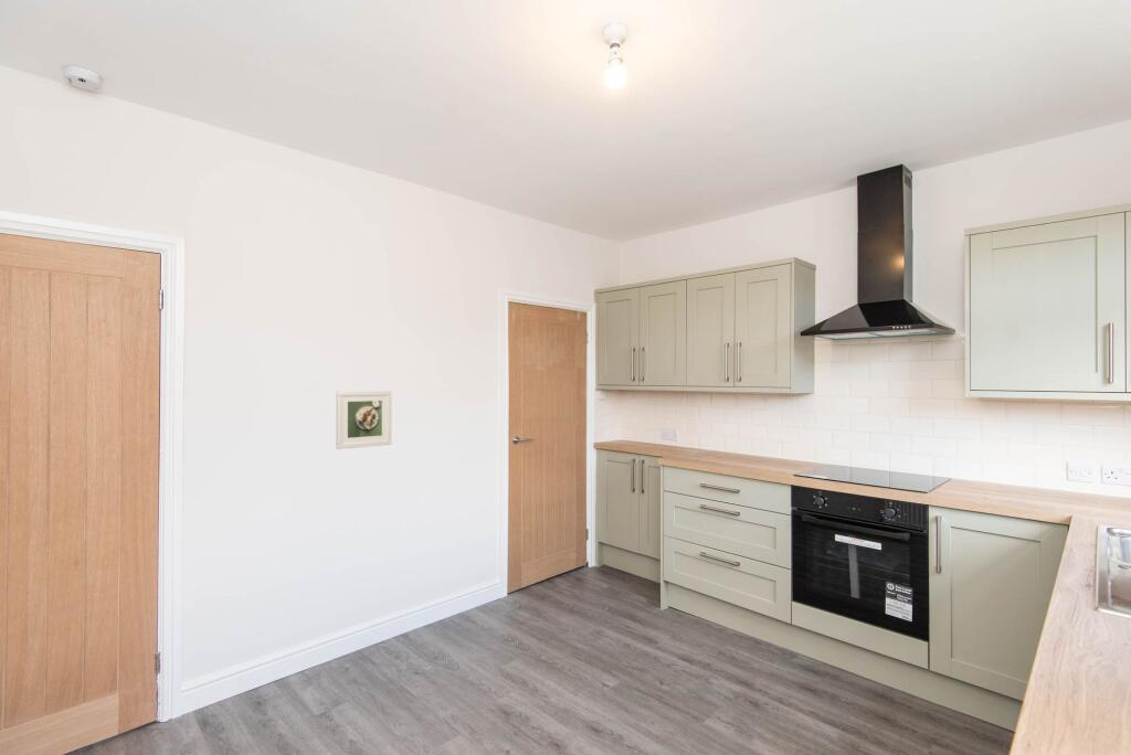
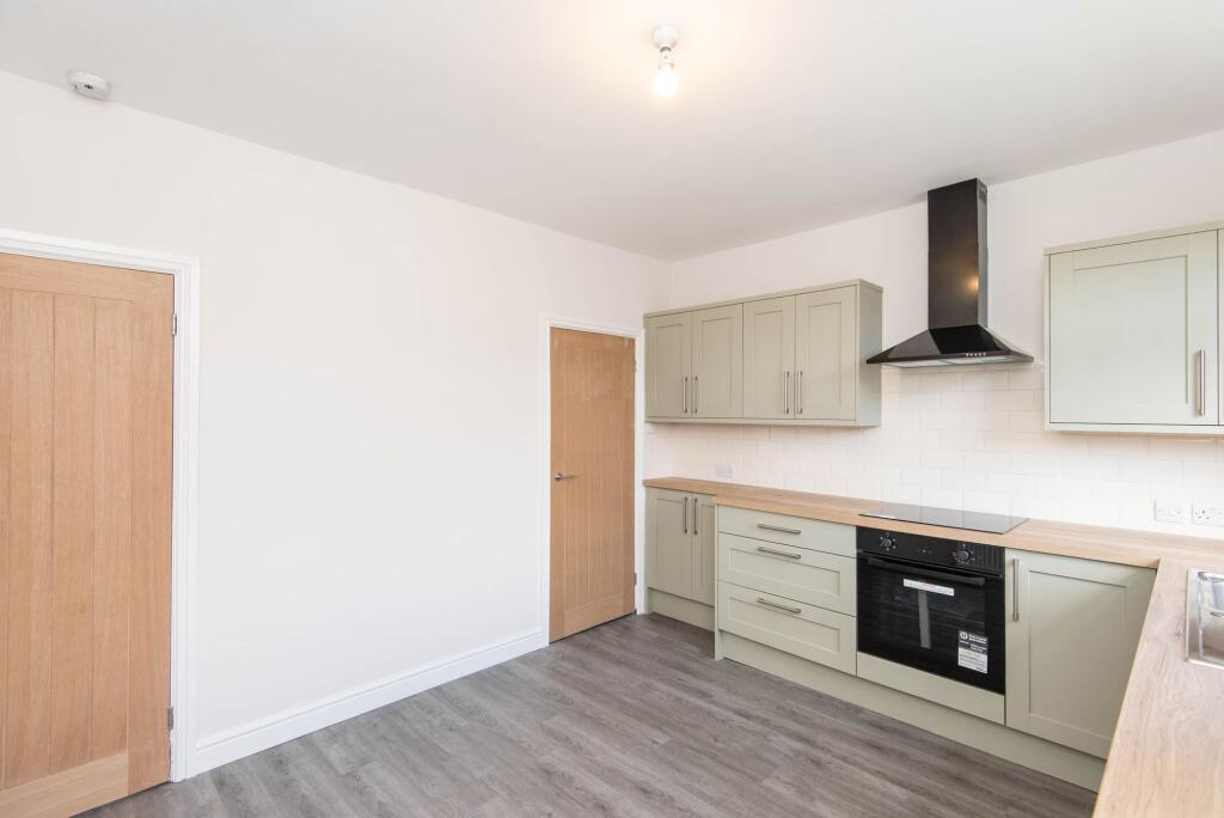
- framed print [335,390,392,450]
